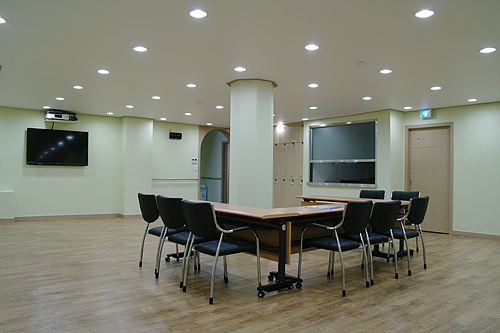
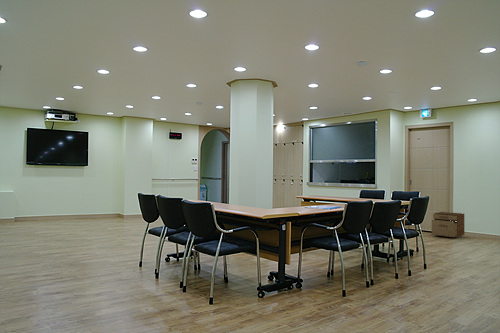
+ filing cabinet [431,211,465,239]
